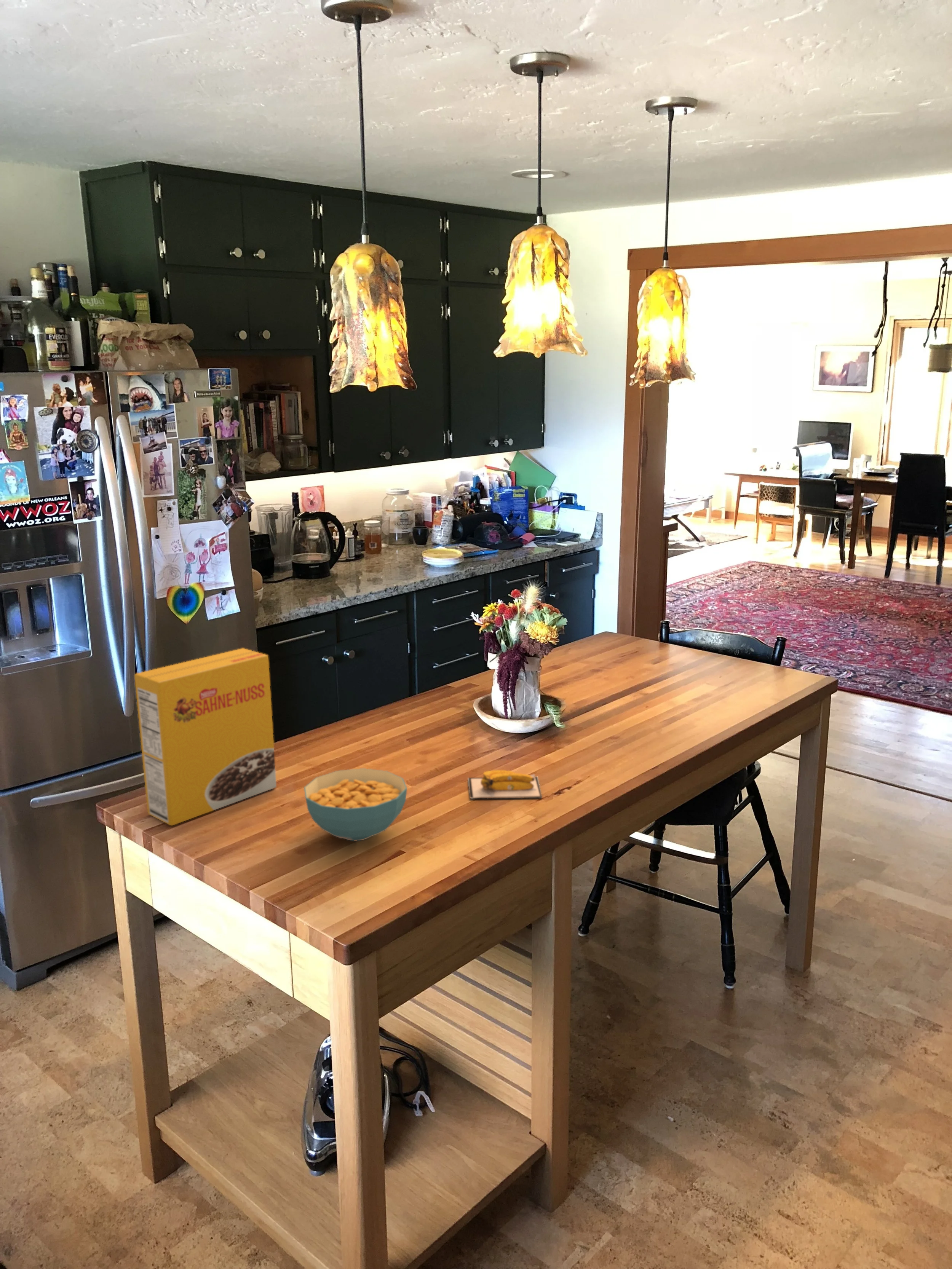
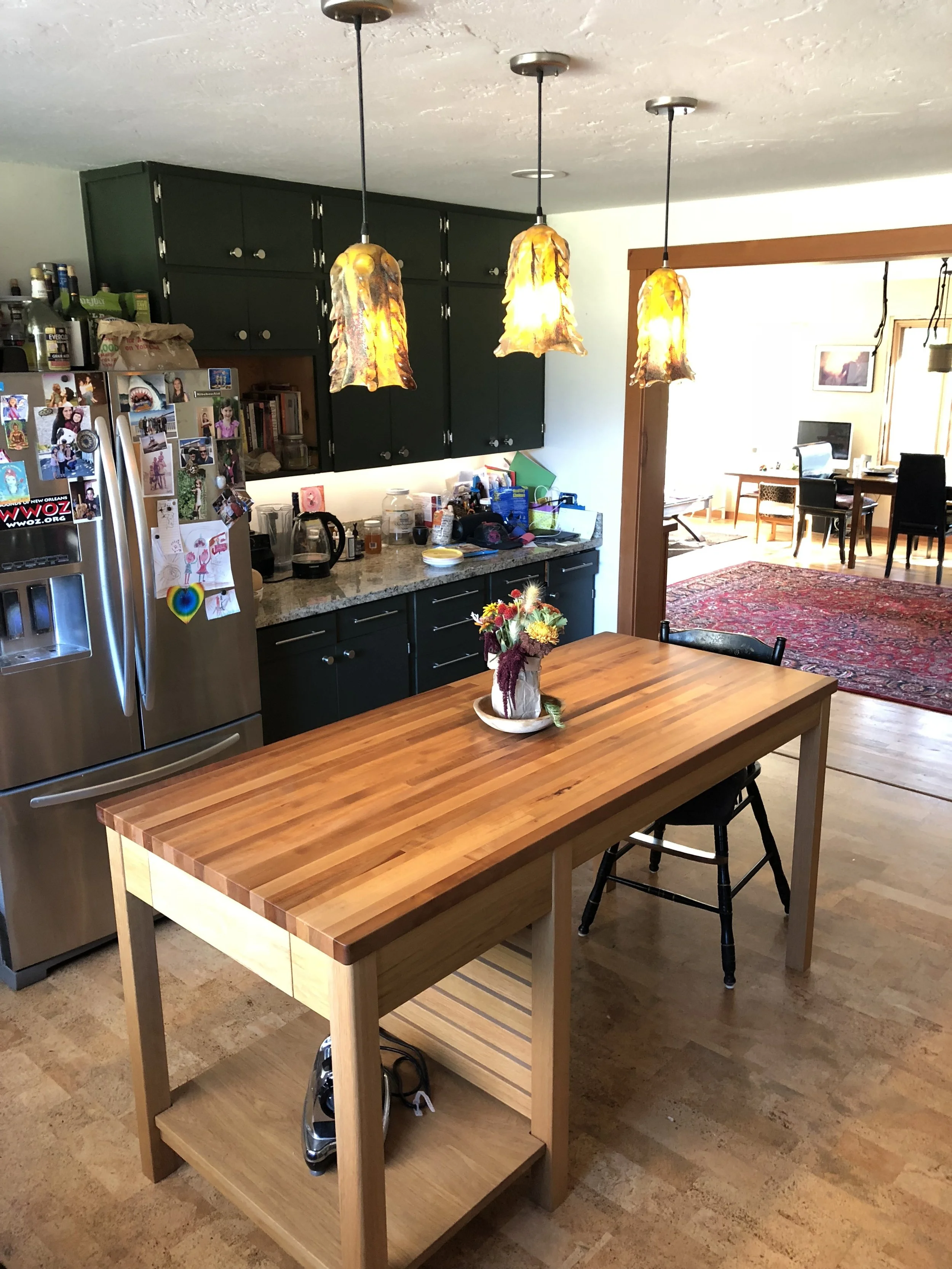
- banana [468,770,542,799]
- cereal box [134,648,277,826]
- cereal bowl [303,768,407,841]
